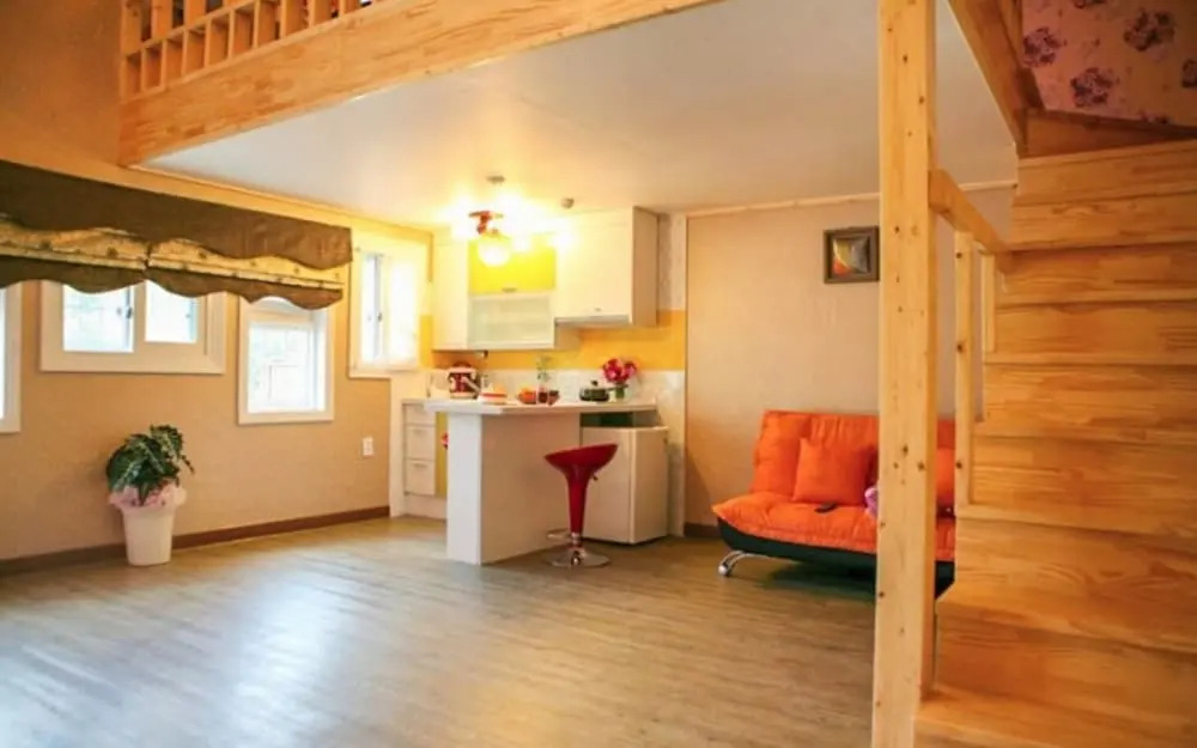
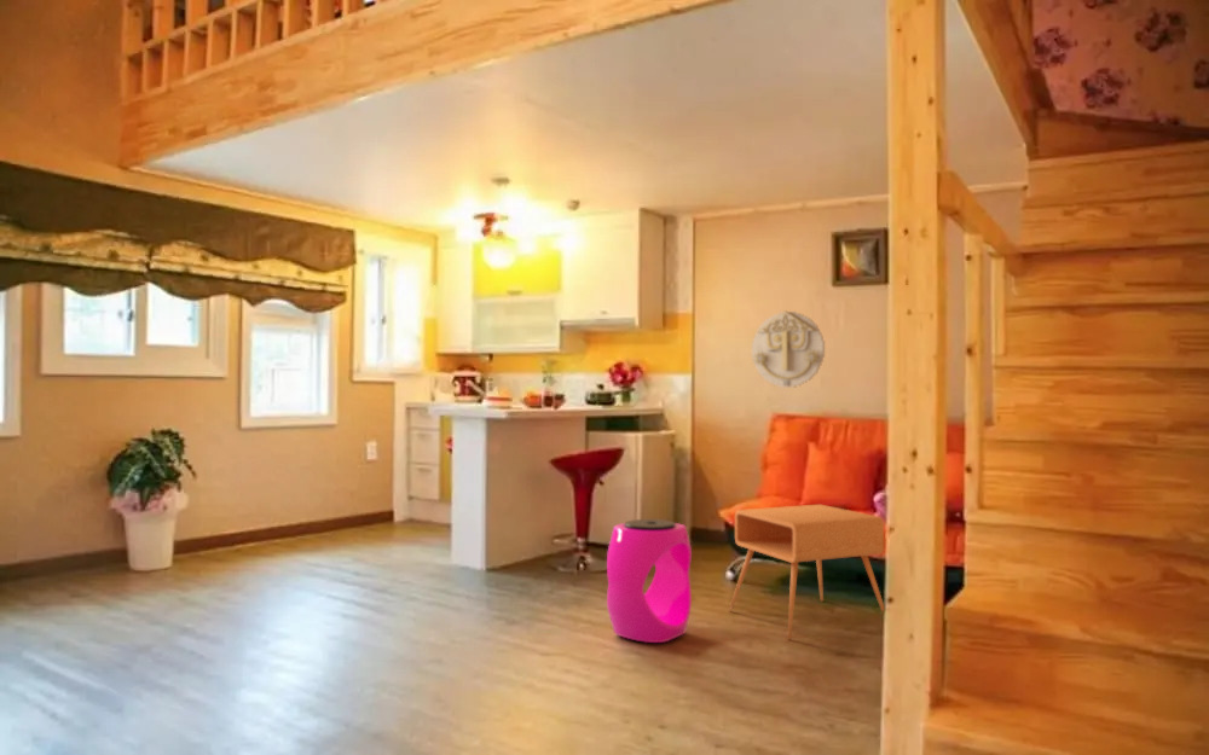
+ side table [728,504,885,641]
+ wall decoration [751,309,826,388]
+ stool [606,518,693,644]
